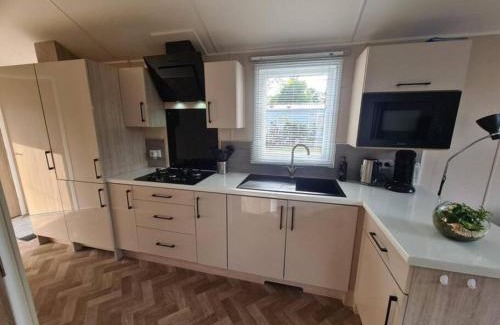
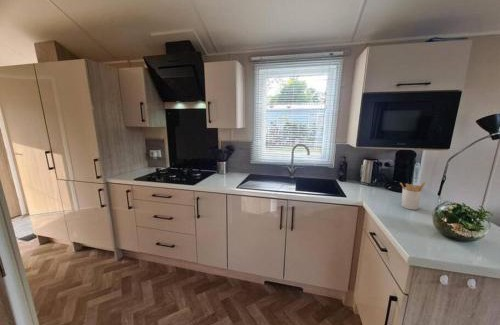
+ utensil holder [399,181,426,211]
